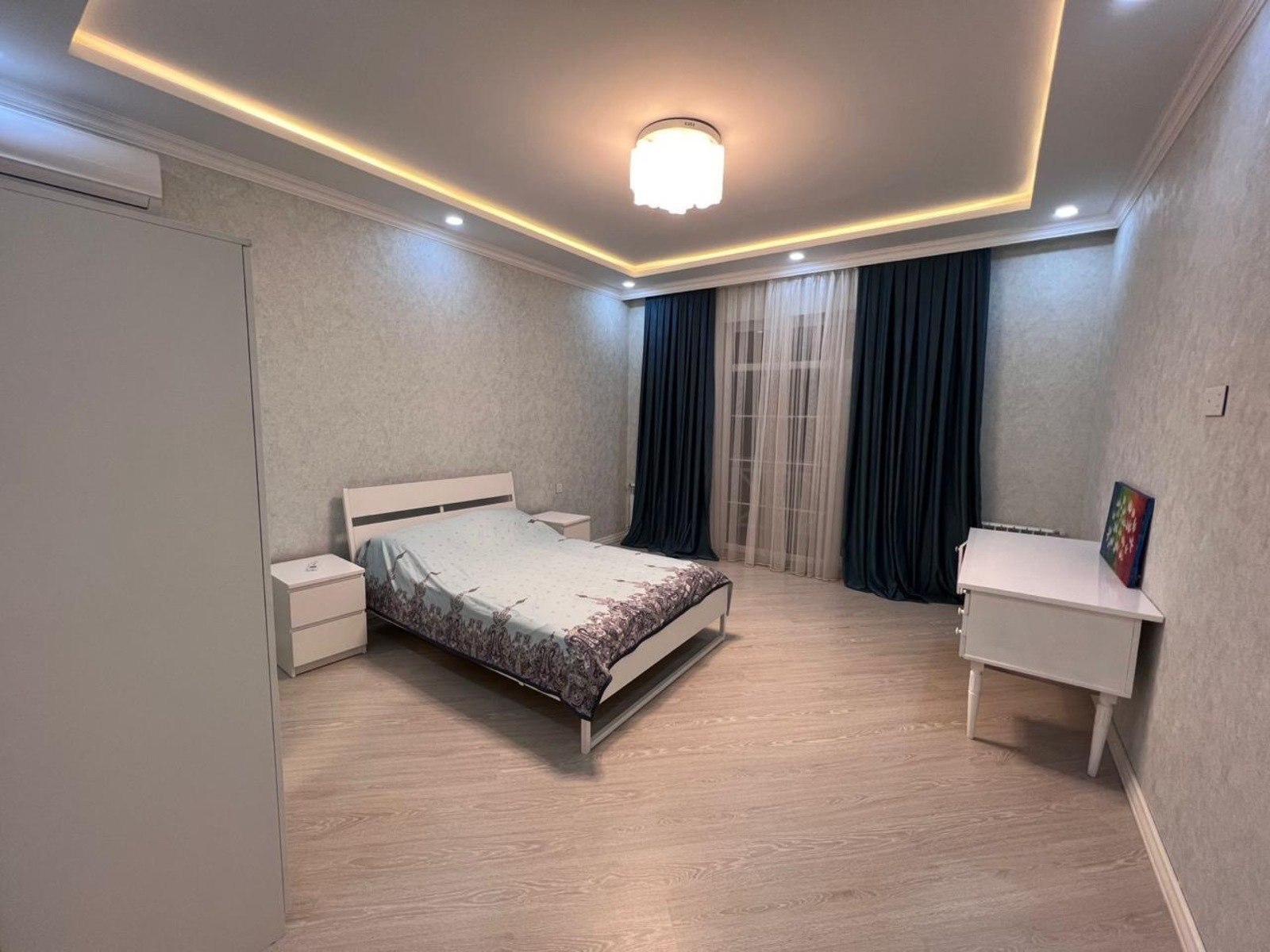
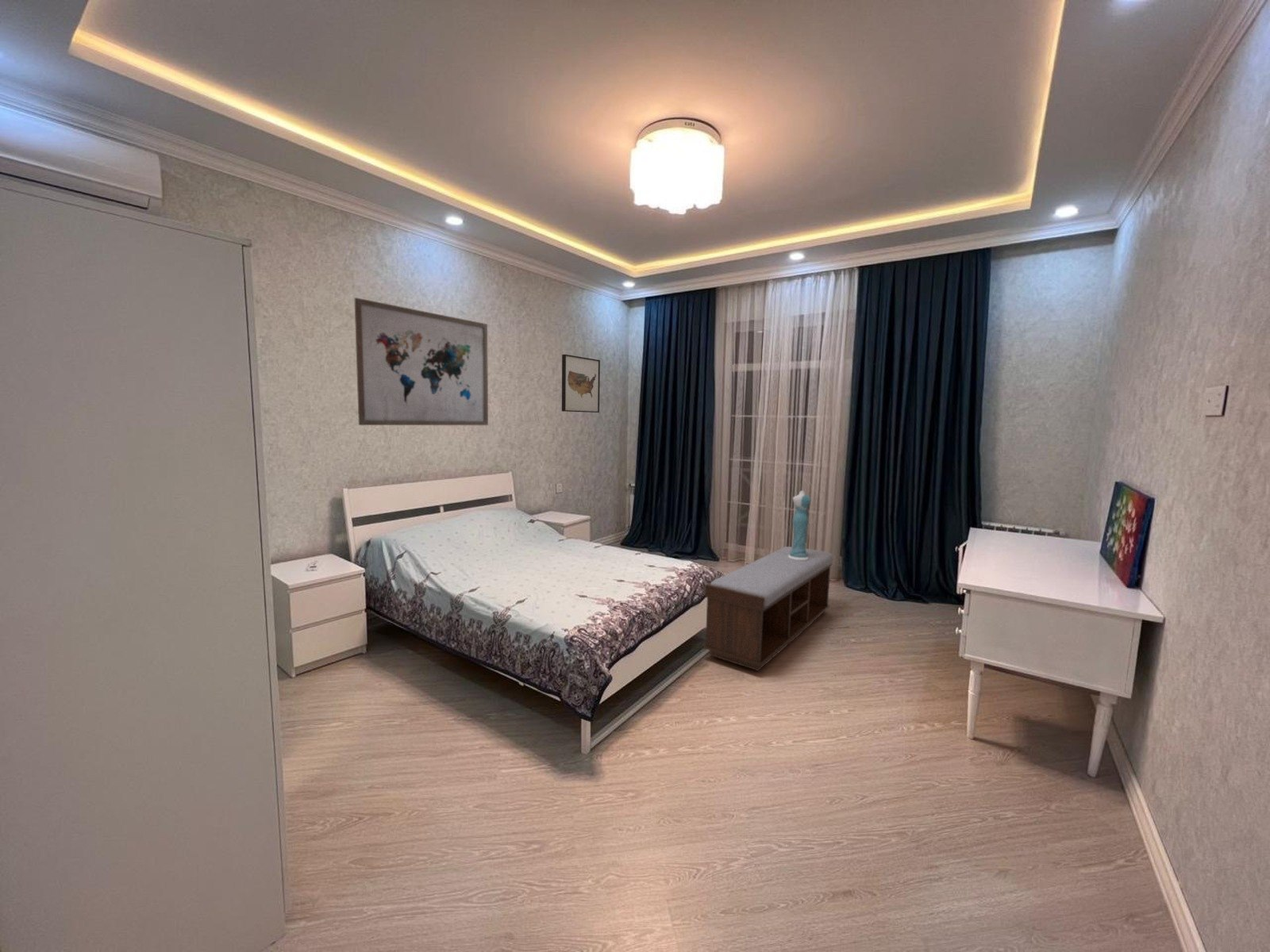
+ wall art [561,354,601,413]
+ dress [788,490,812,560]
+ bench [702,546,834,672]
+ wall art [353,297,489,426]
